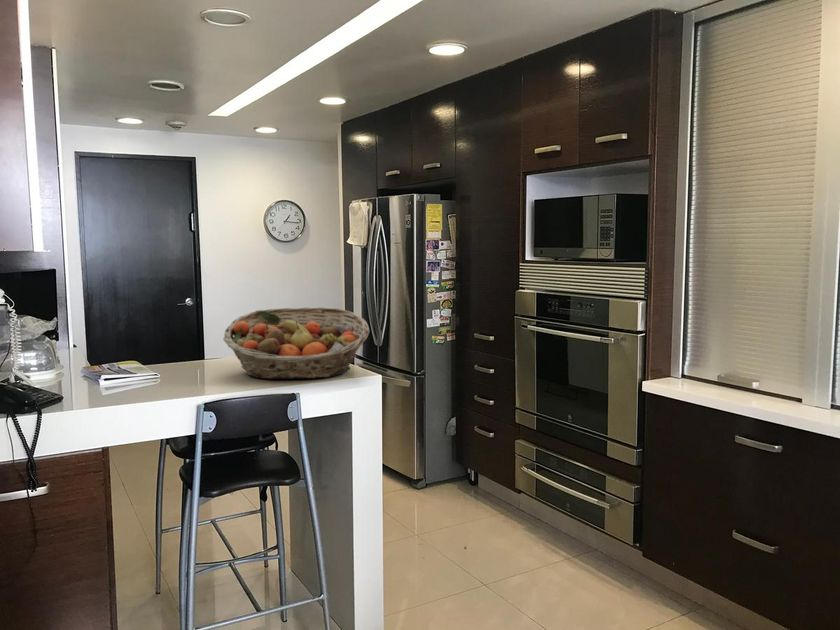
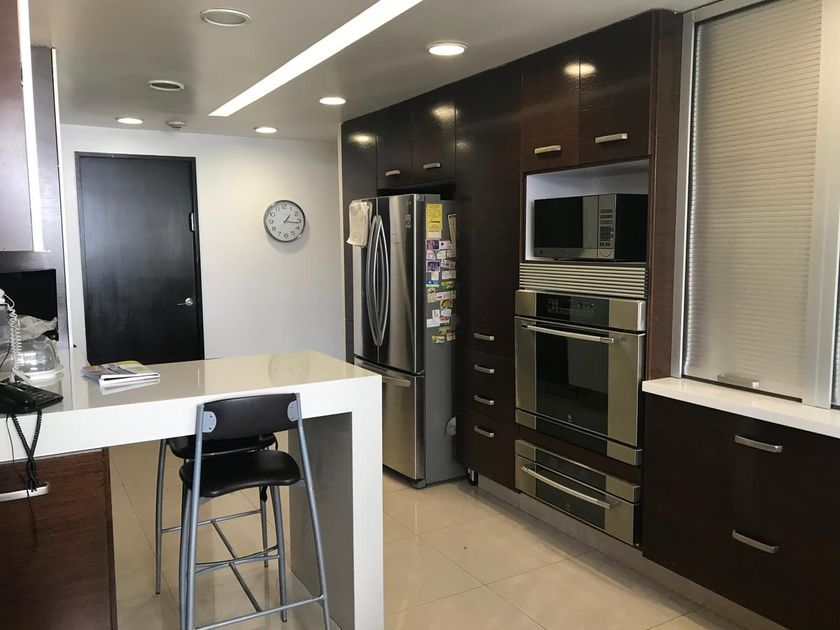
- fruit basket [222,306,370,380]
